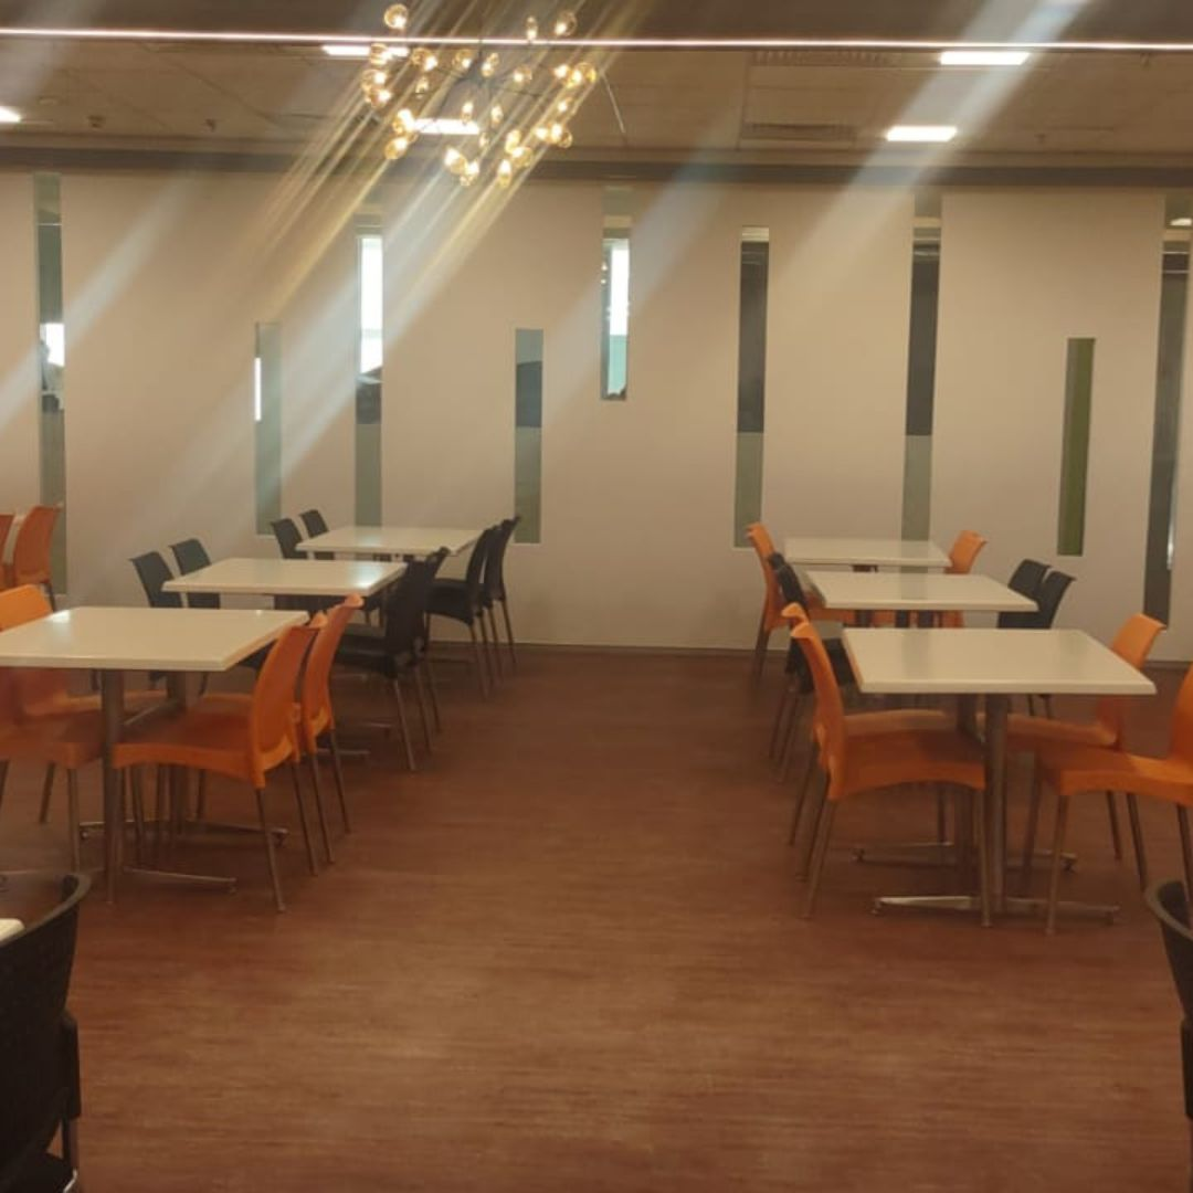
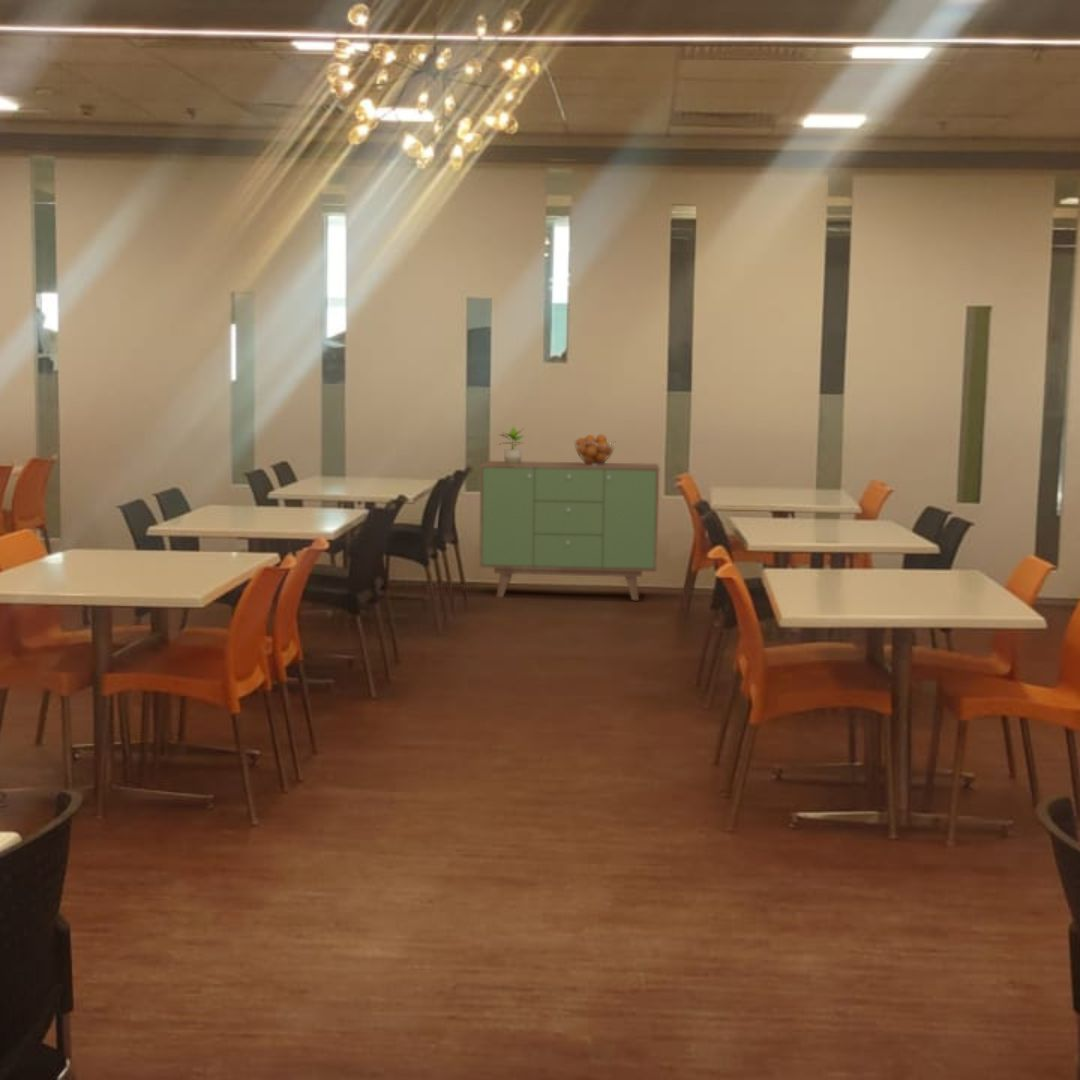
+ fruit basket [573,434,616,465]
+ sideboard [478,460,660,601]
+ potted plant [496,426,526,464]
